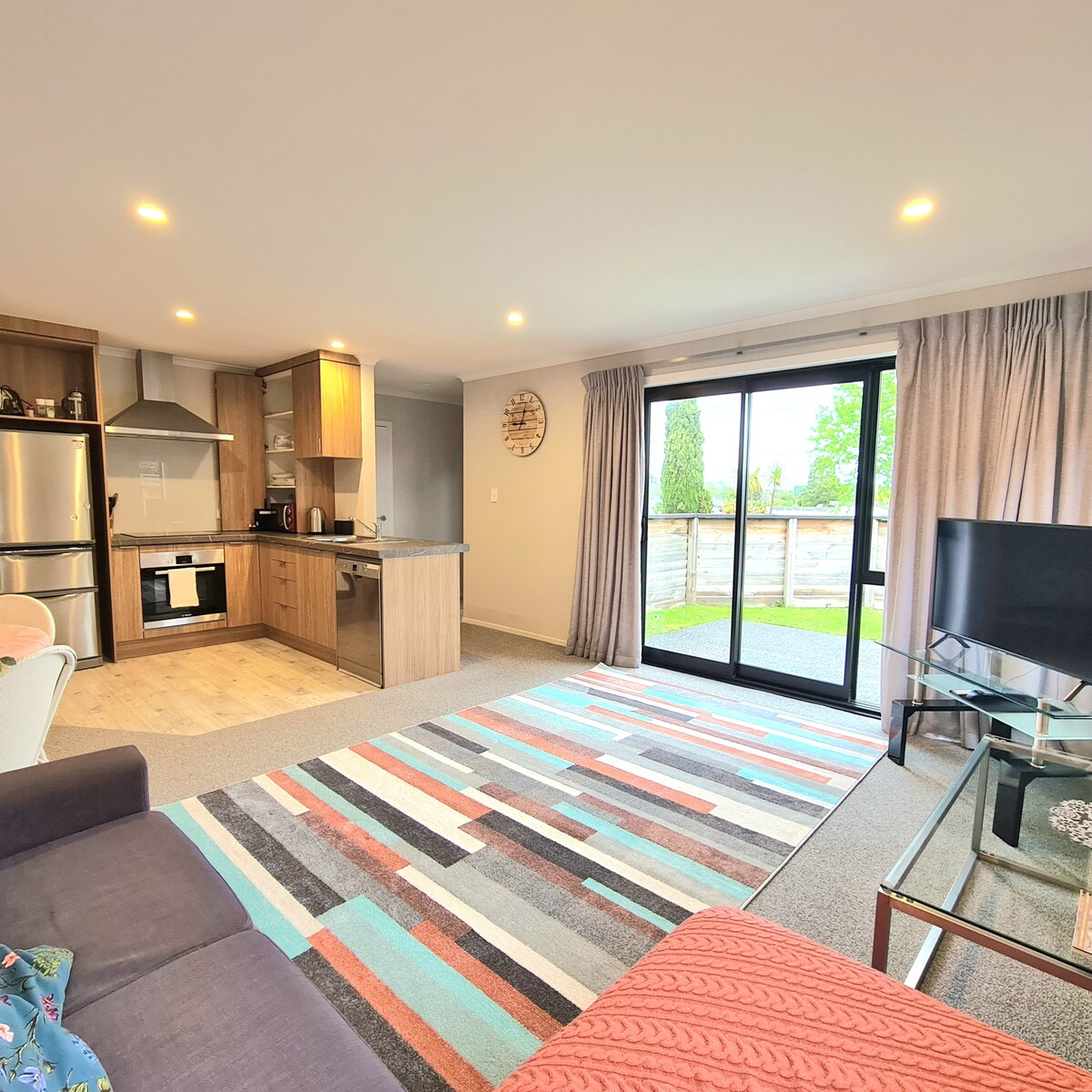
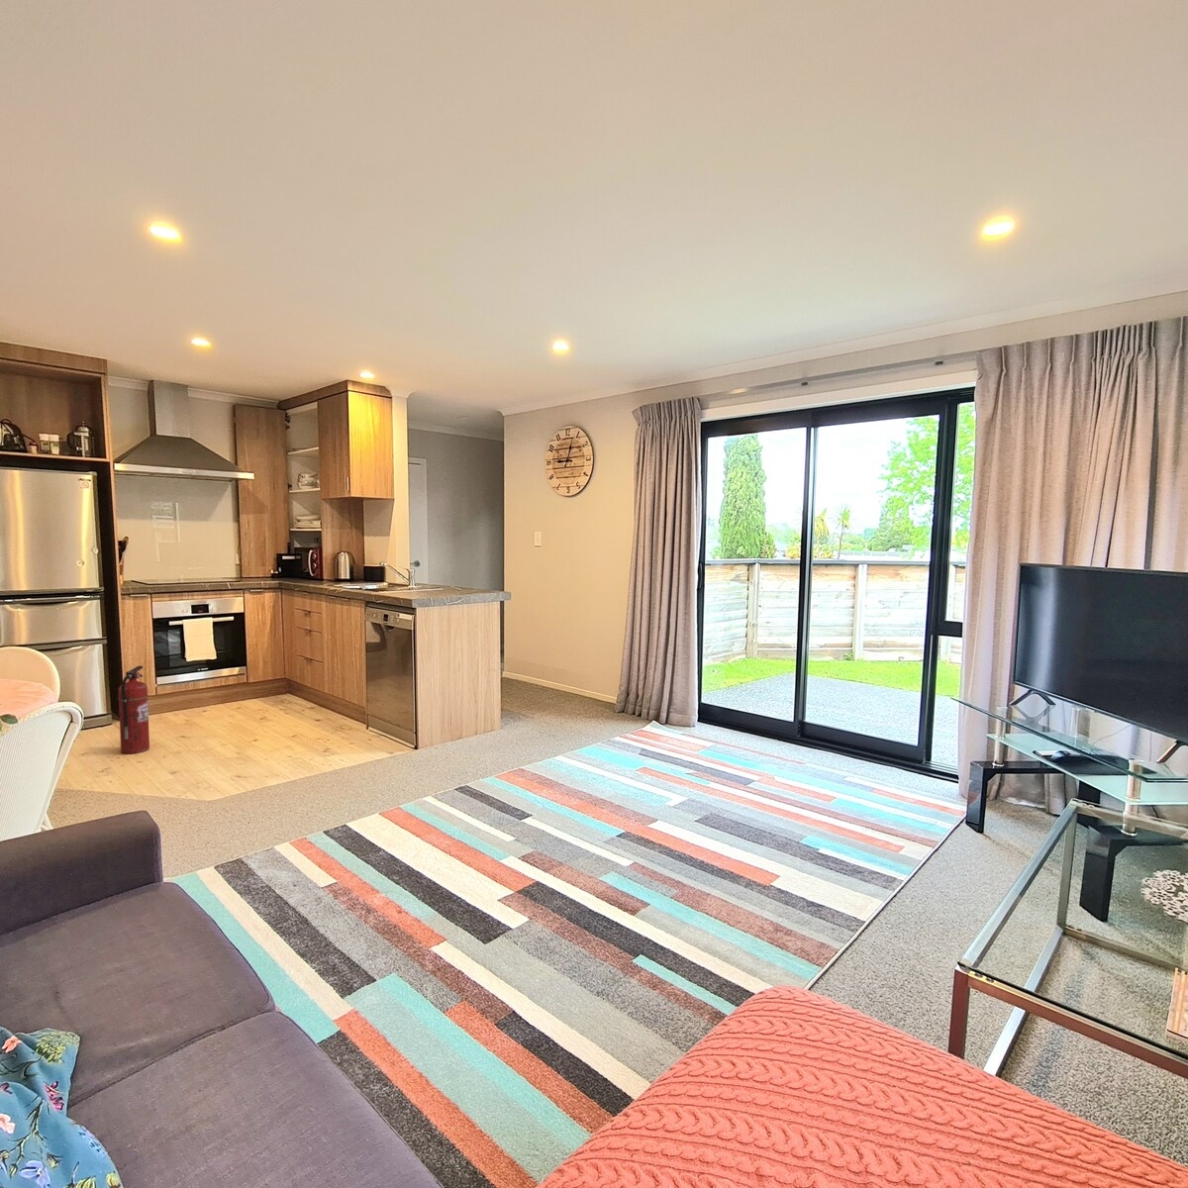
+ fire extinguisher [117,666,150,754]
